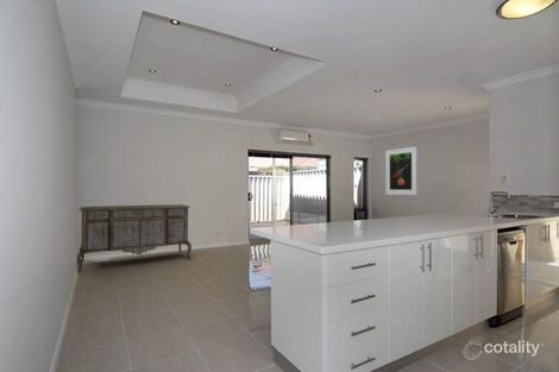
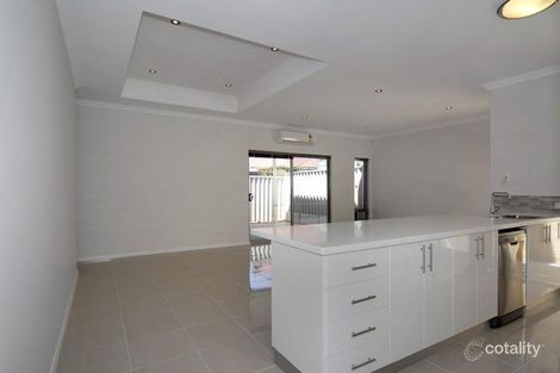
- sideboard [76,203,193,273]
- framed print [384,145,417,196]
